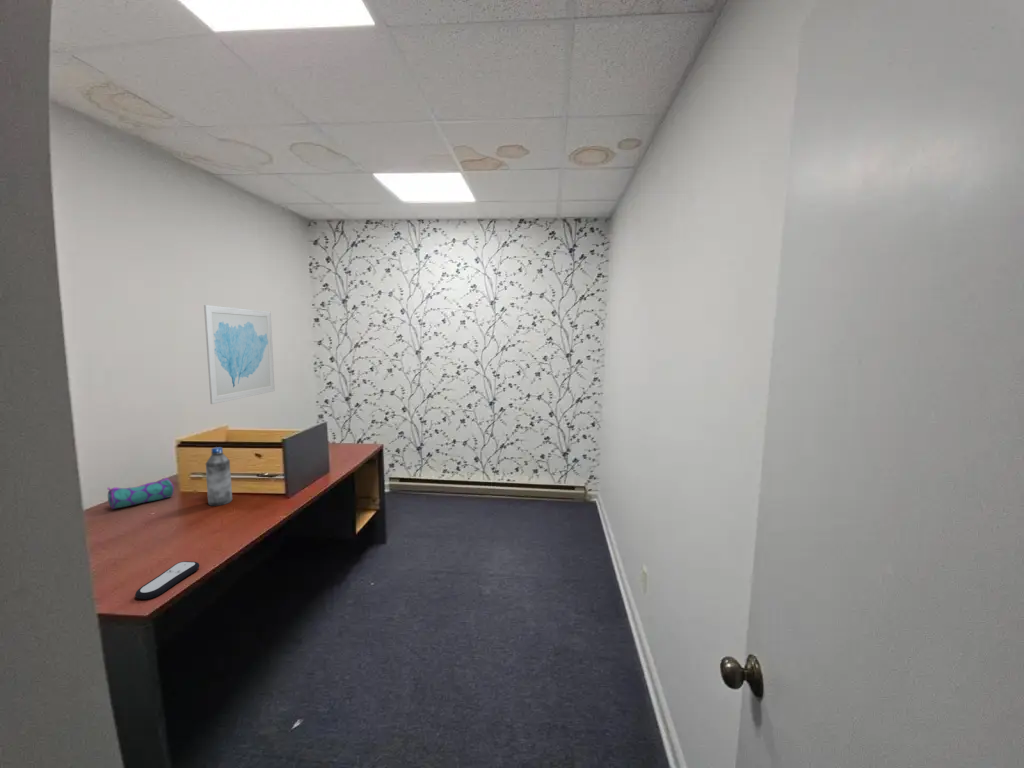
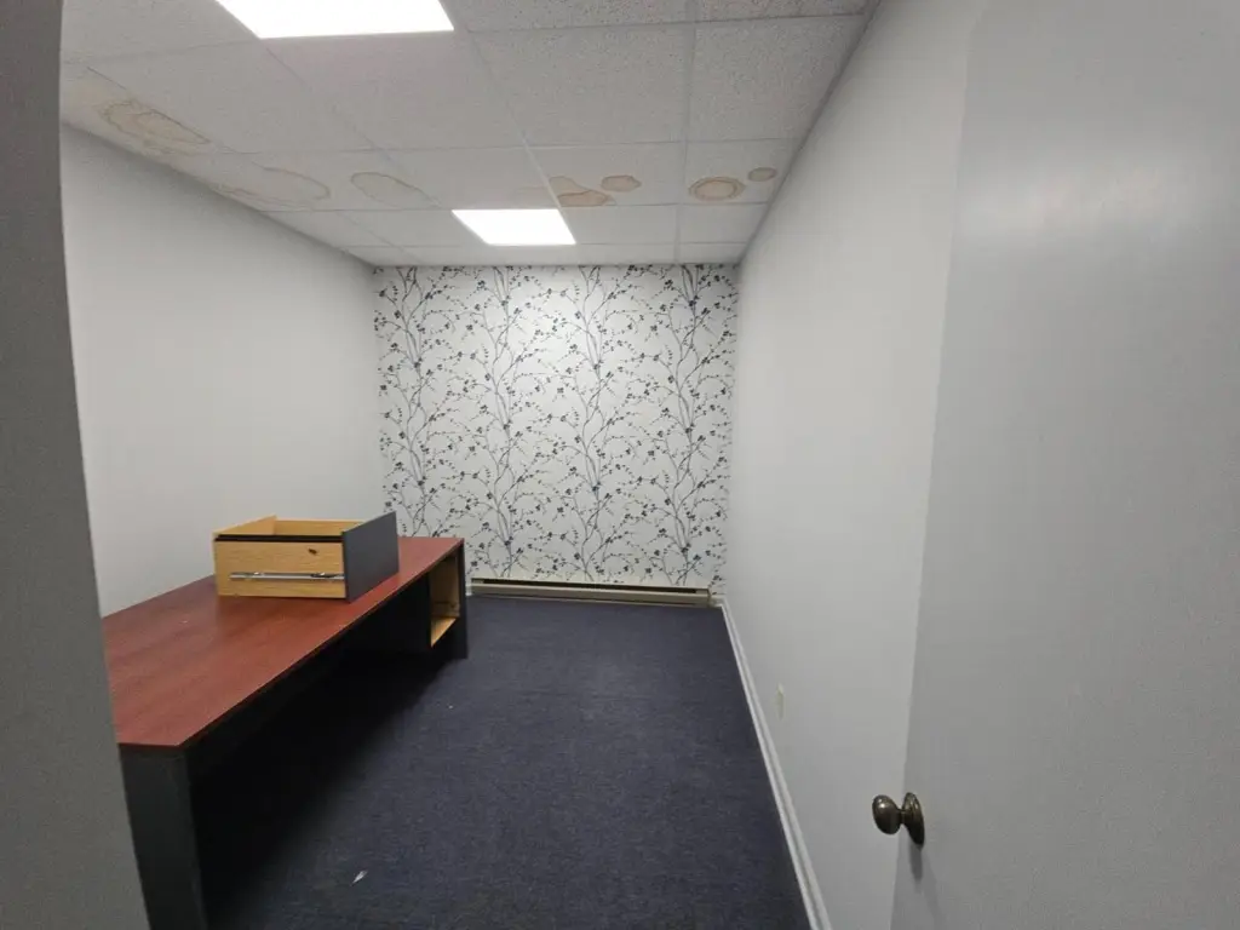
- water bottle [205,446,233,507]
- pencil case [107,477,175,510]
- wall art [203,304,276,405]
- remote control [134,560,200,600]
